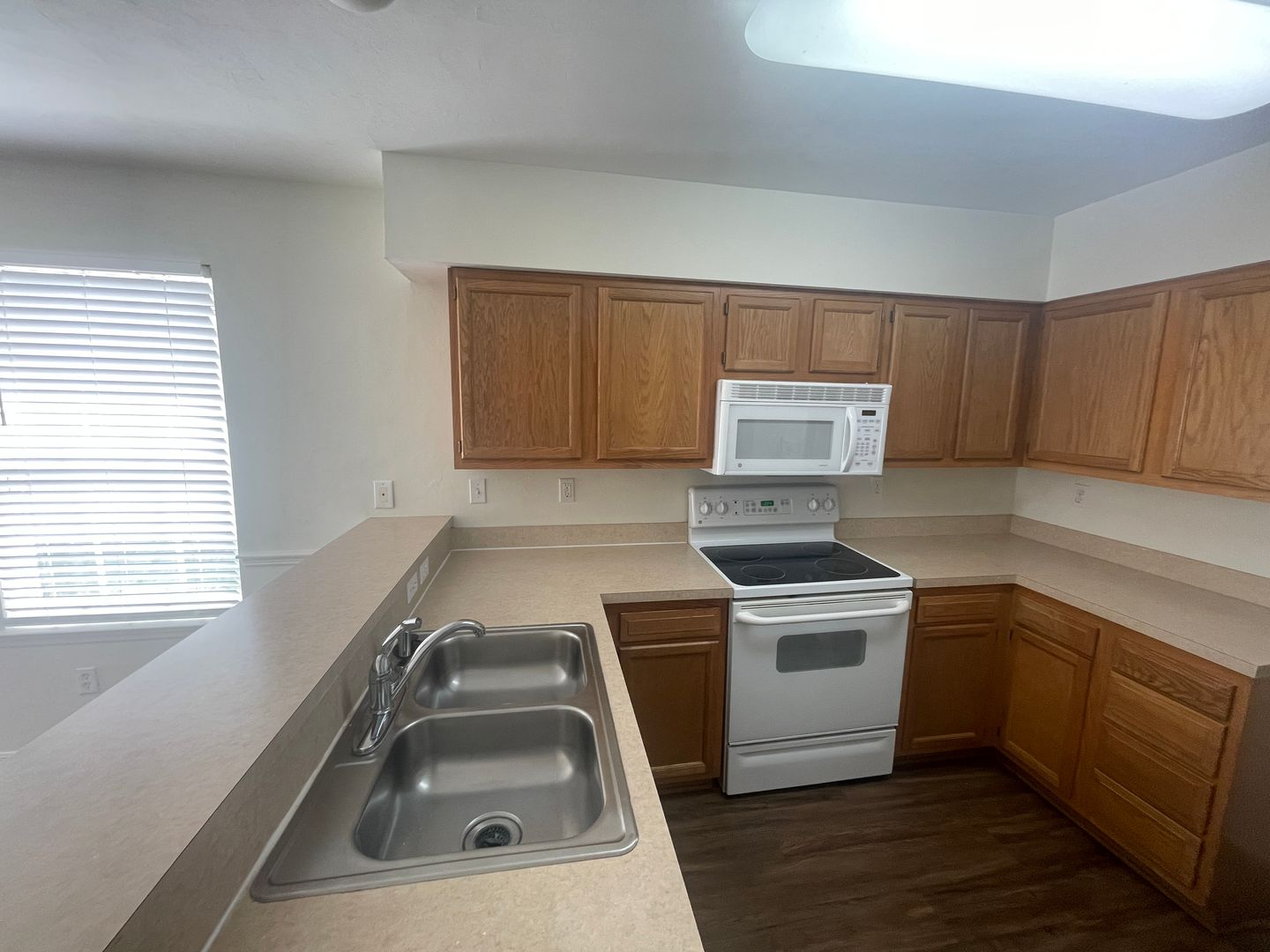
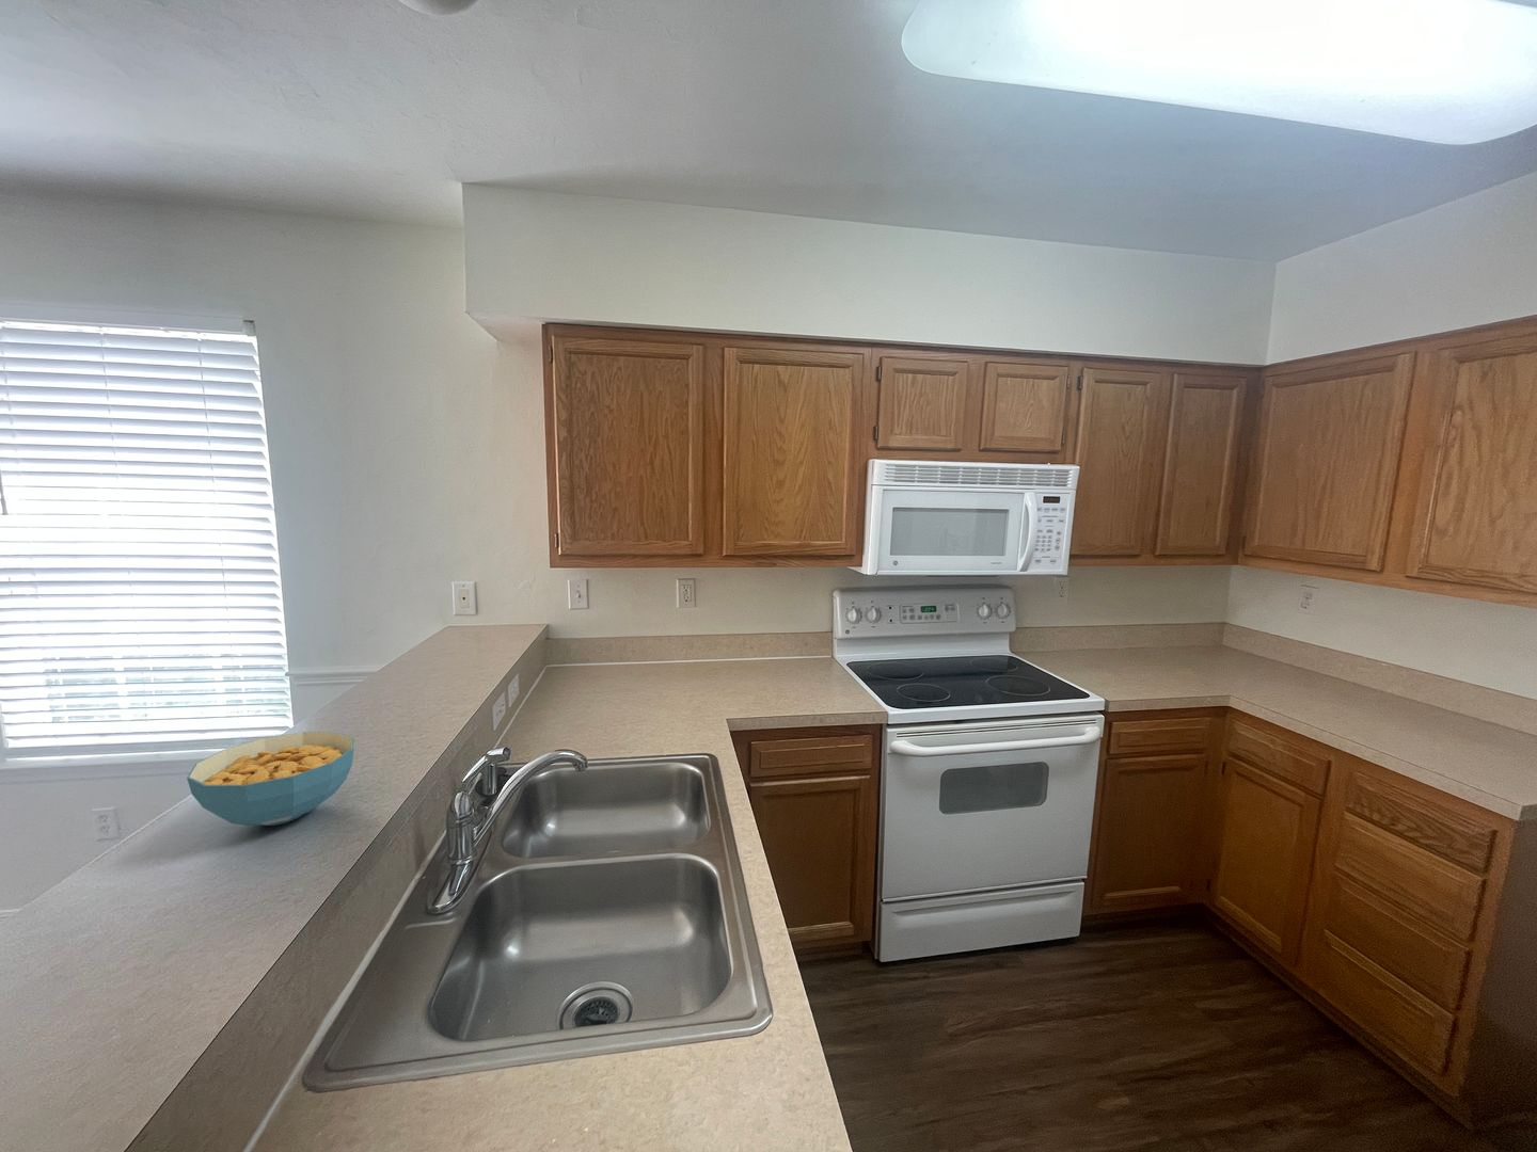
+ cereal bowl [185,731,356,826]
